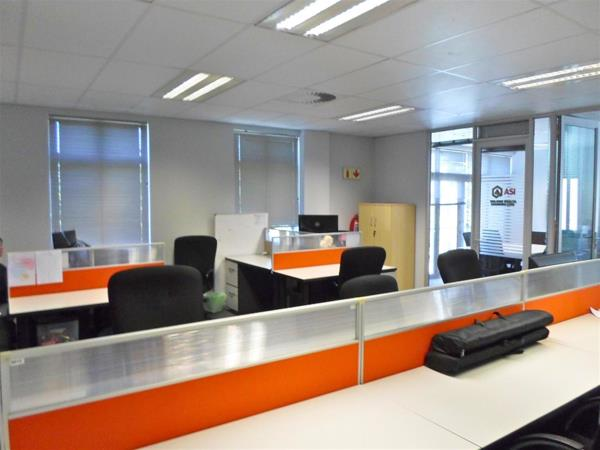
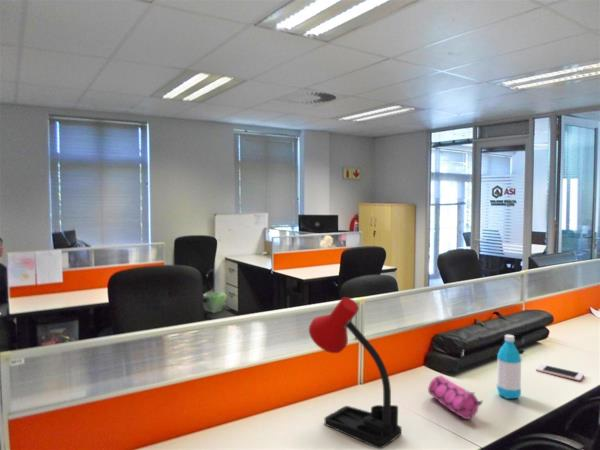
+ pencil case [427,374,483,420]
+ cell phone [535,363,585,382]
+ water bottle [496,334,523,400]
+ desk lamp [308,296,402,449]
